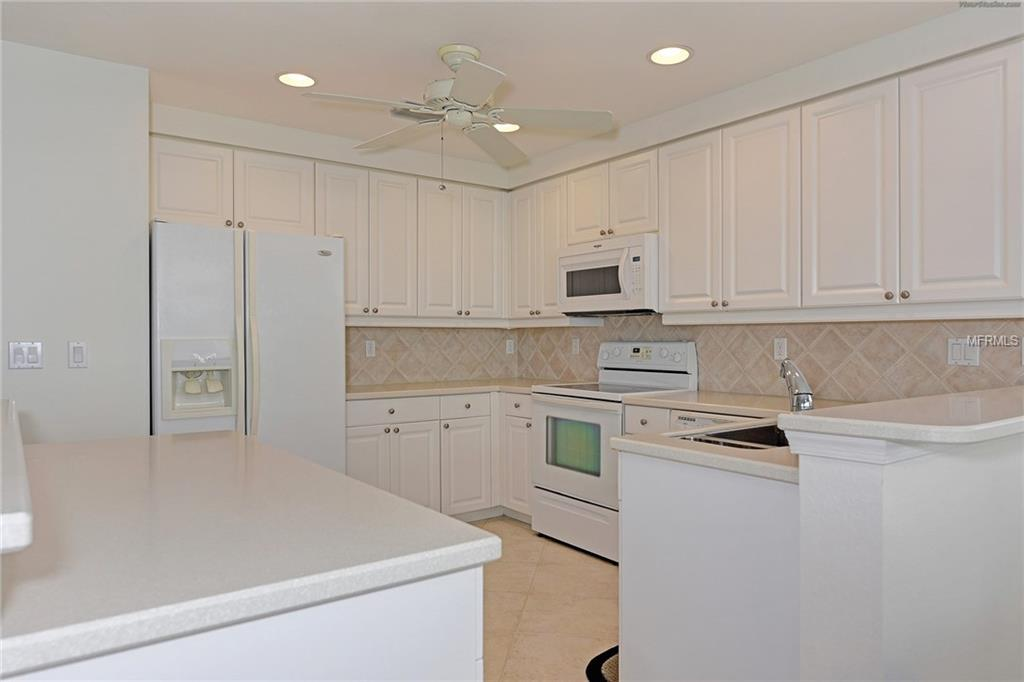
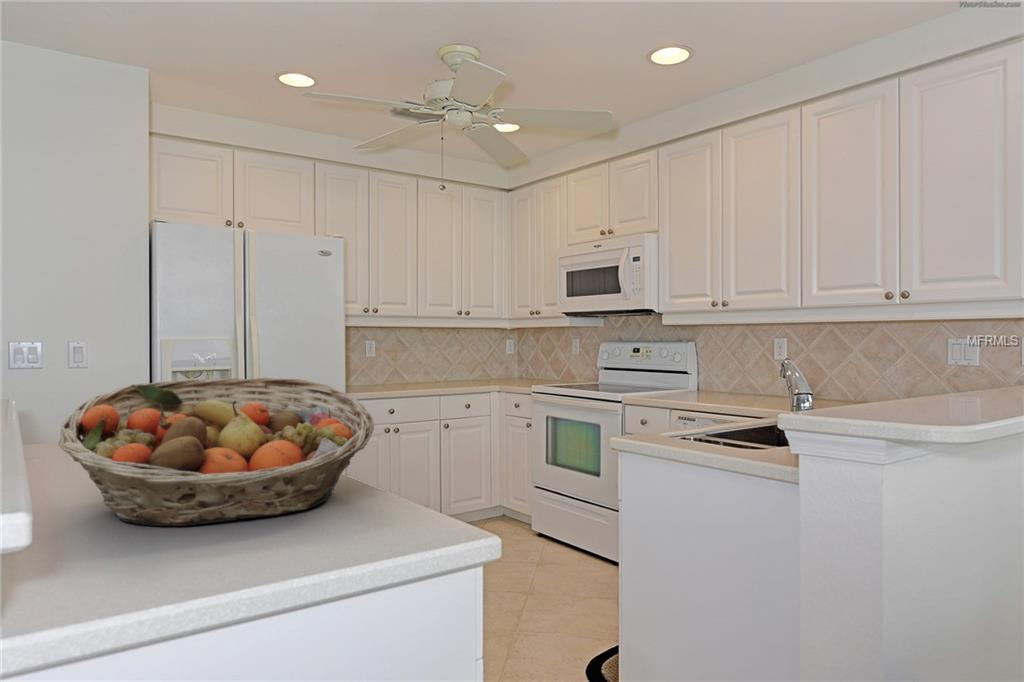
+ fruit basket [58,376,375,527]
